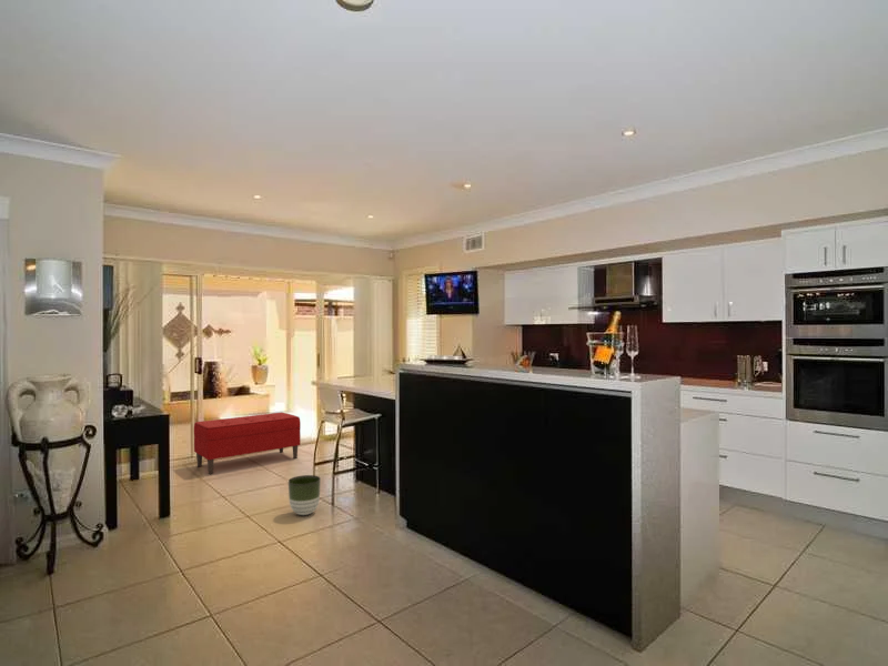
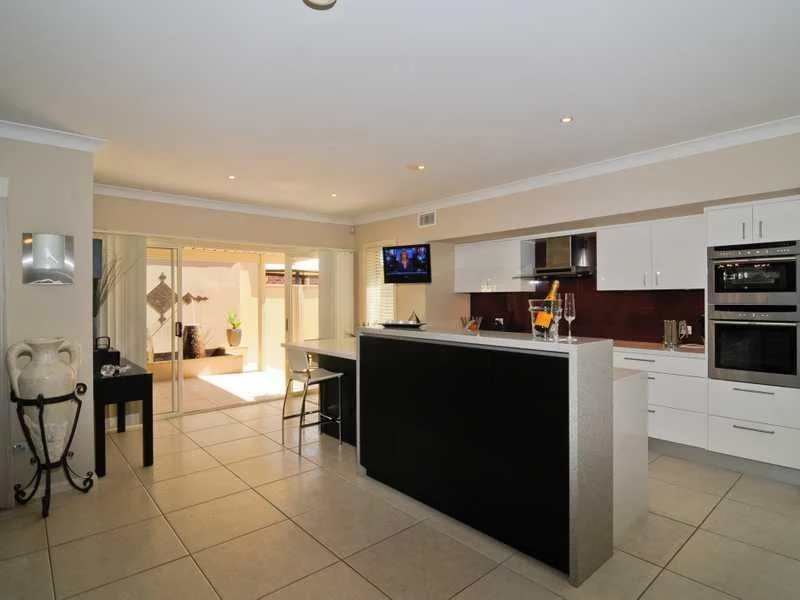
- bench [193,411,302,475]
- planter [287,474,322,516]
